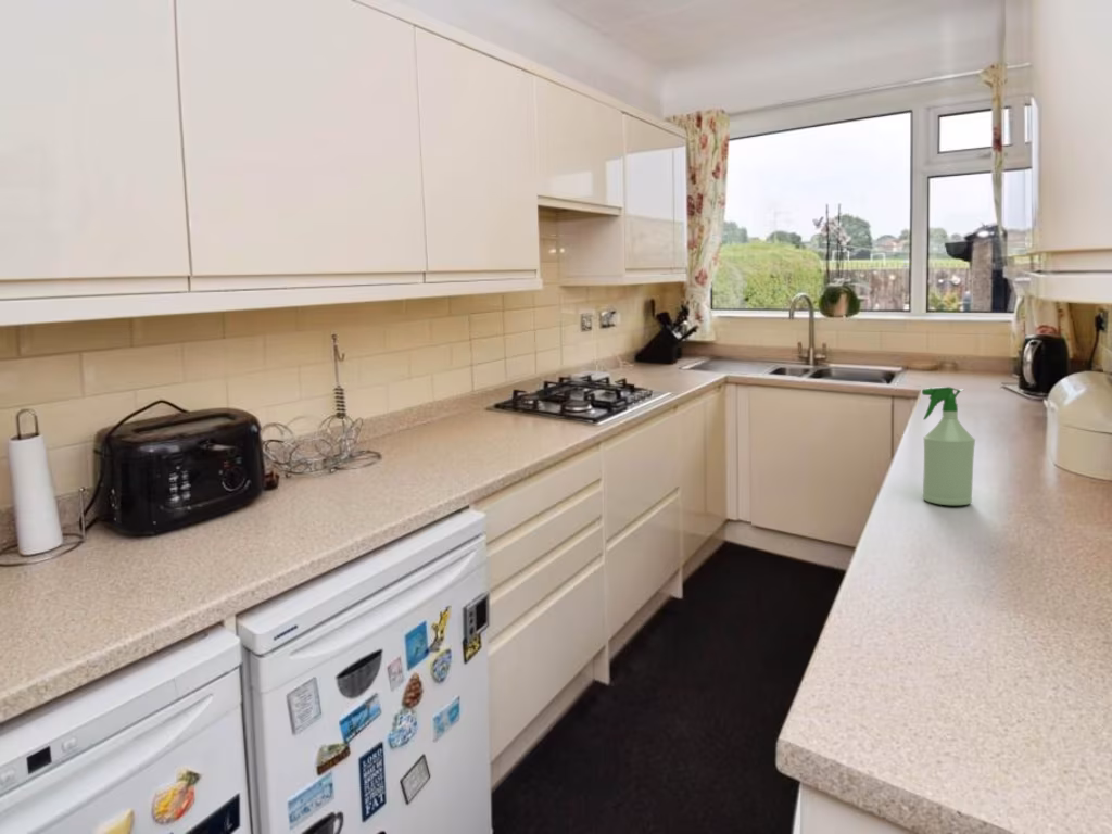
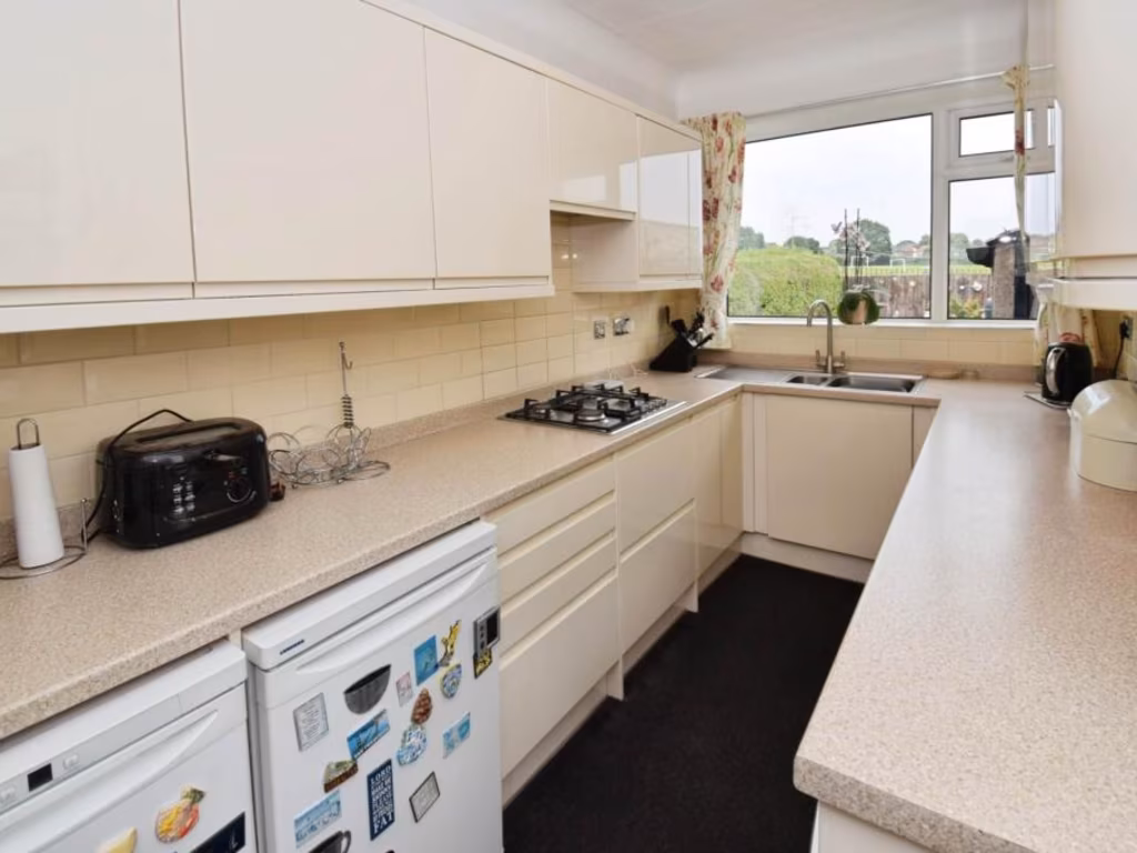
- spray bottle [921,386,976,506]
